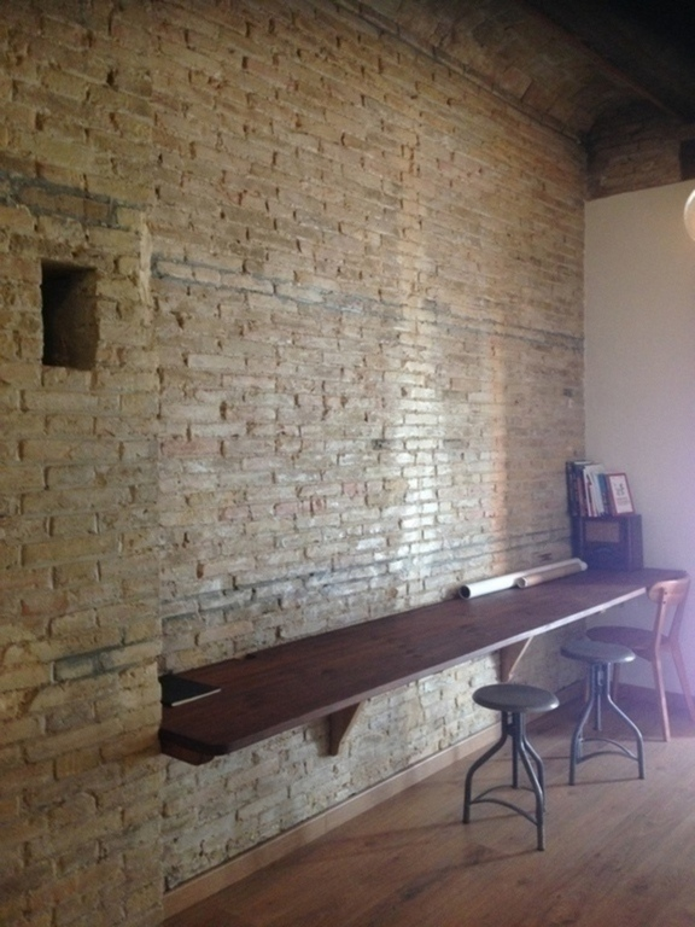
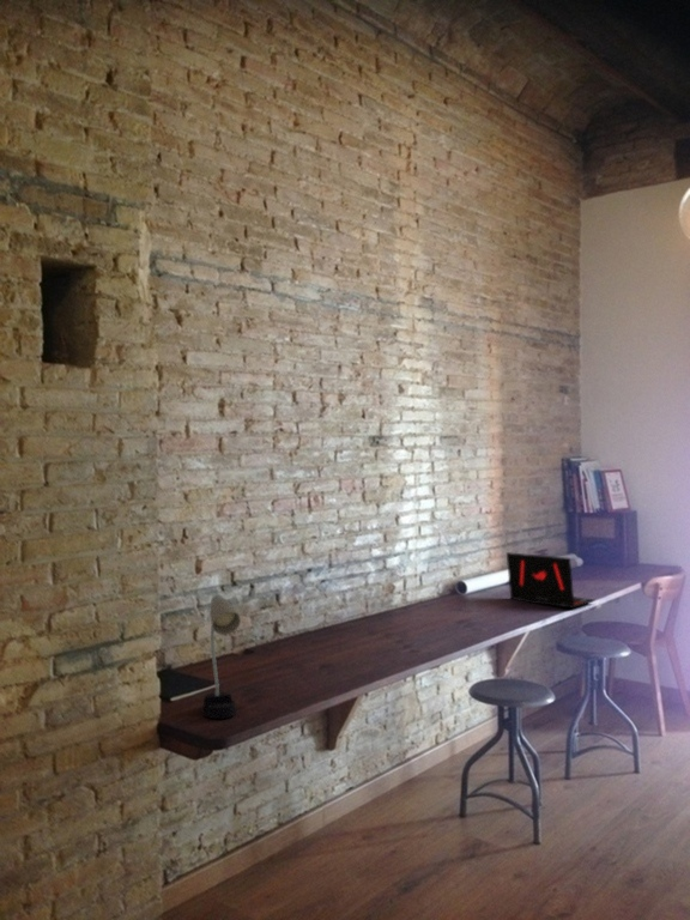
+ laptop [506,551,595,610]
+ desk lamp [200,593,242,720]
